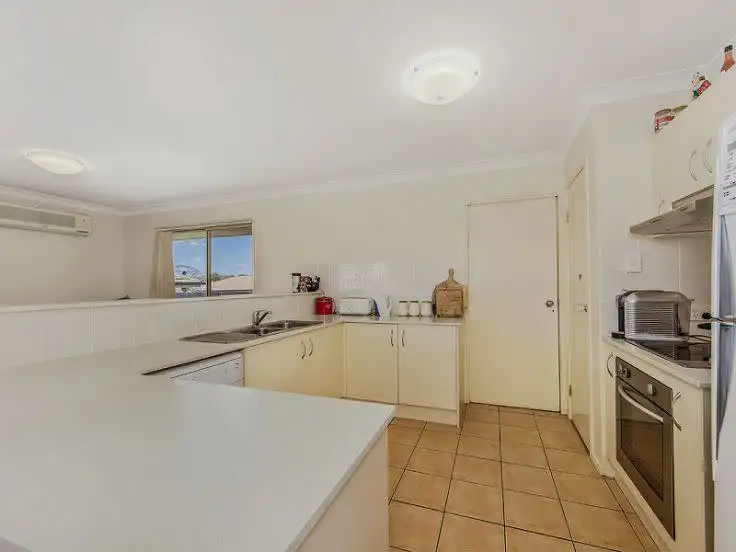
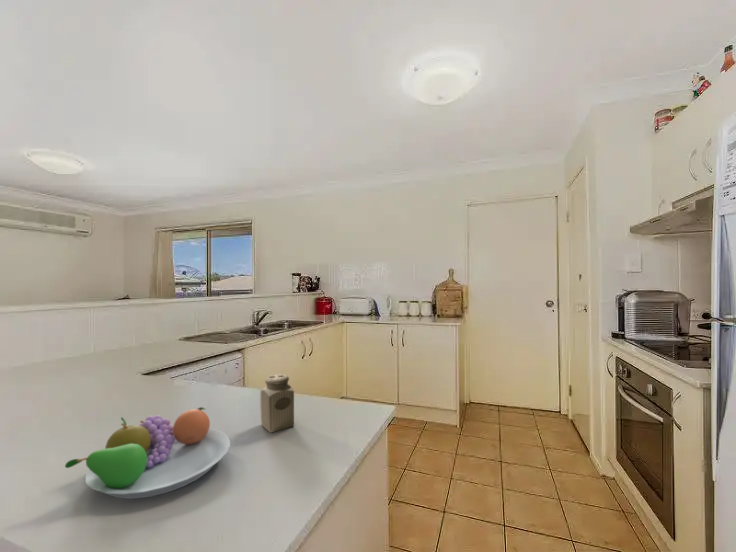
+ salt shaker [260,373,295,434]
+ fruit bowl [64,406,231,500]
